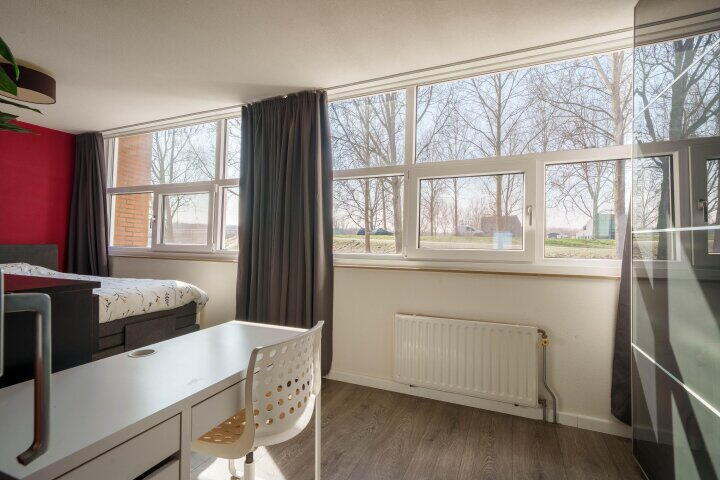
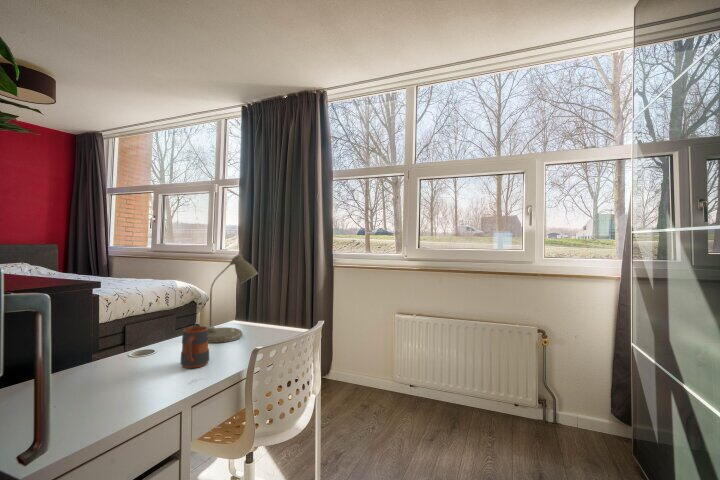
+ desk lamp [207,253,259,344]
+ mug [180,325,210,369]
